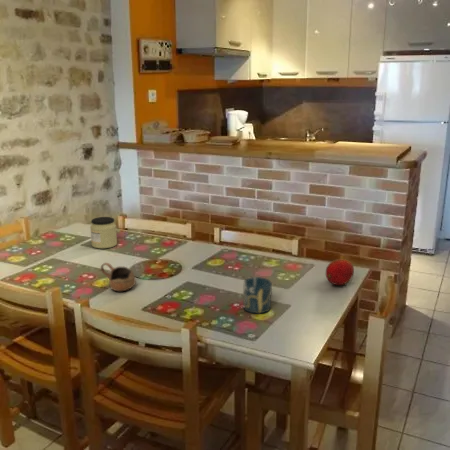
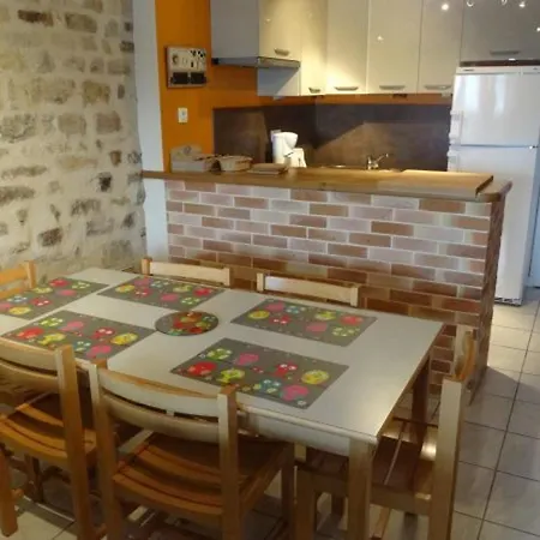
- cup [242,276,273,314]
- jar [89,216,118,249]
- cup [100,262,137,292]
- fruit [325,258,355,286]
